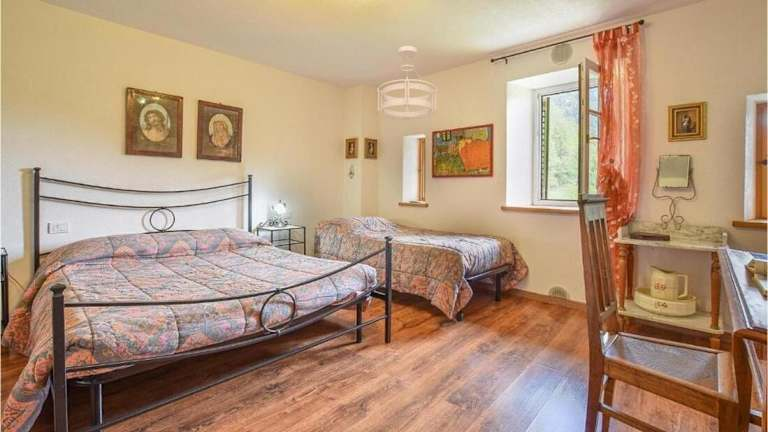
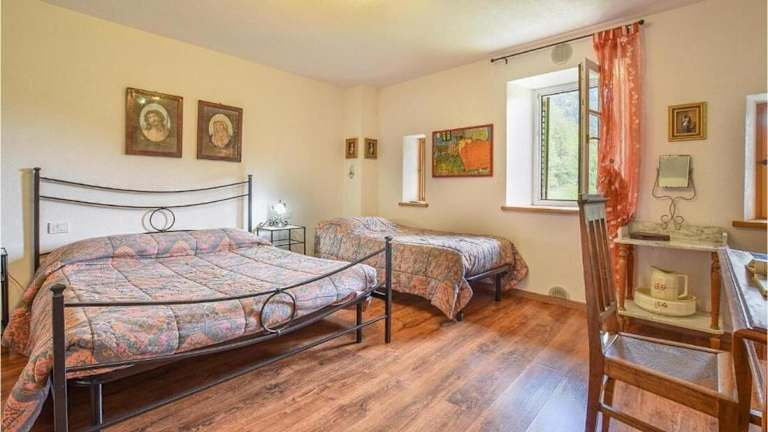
- chandelier [376,45,438,121]
